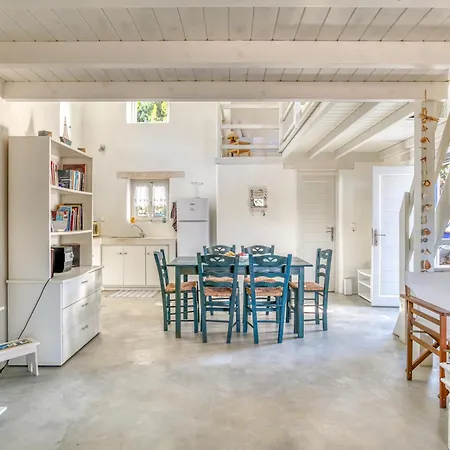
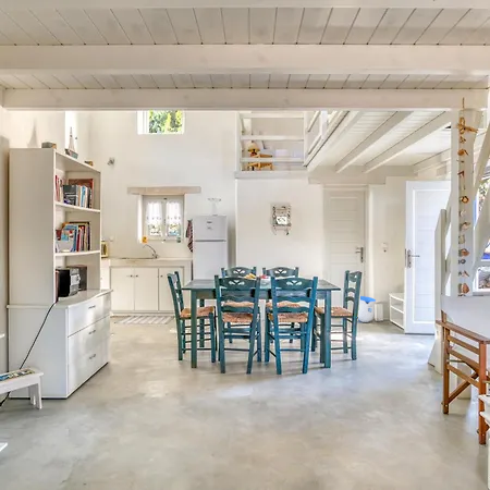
+ sun visor [357,295,377,323]
